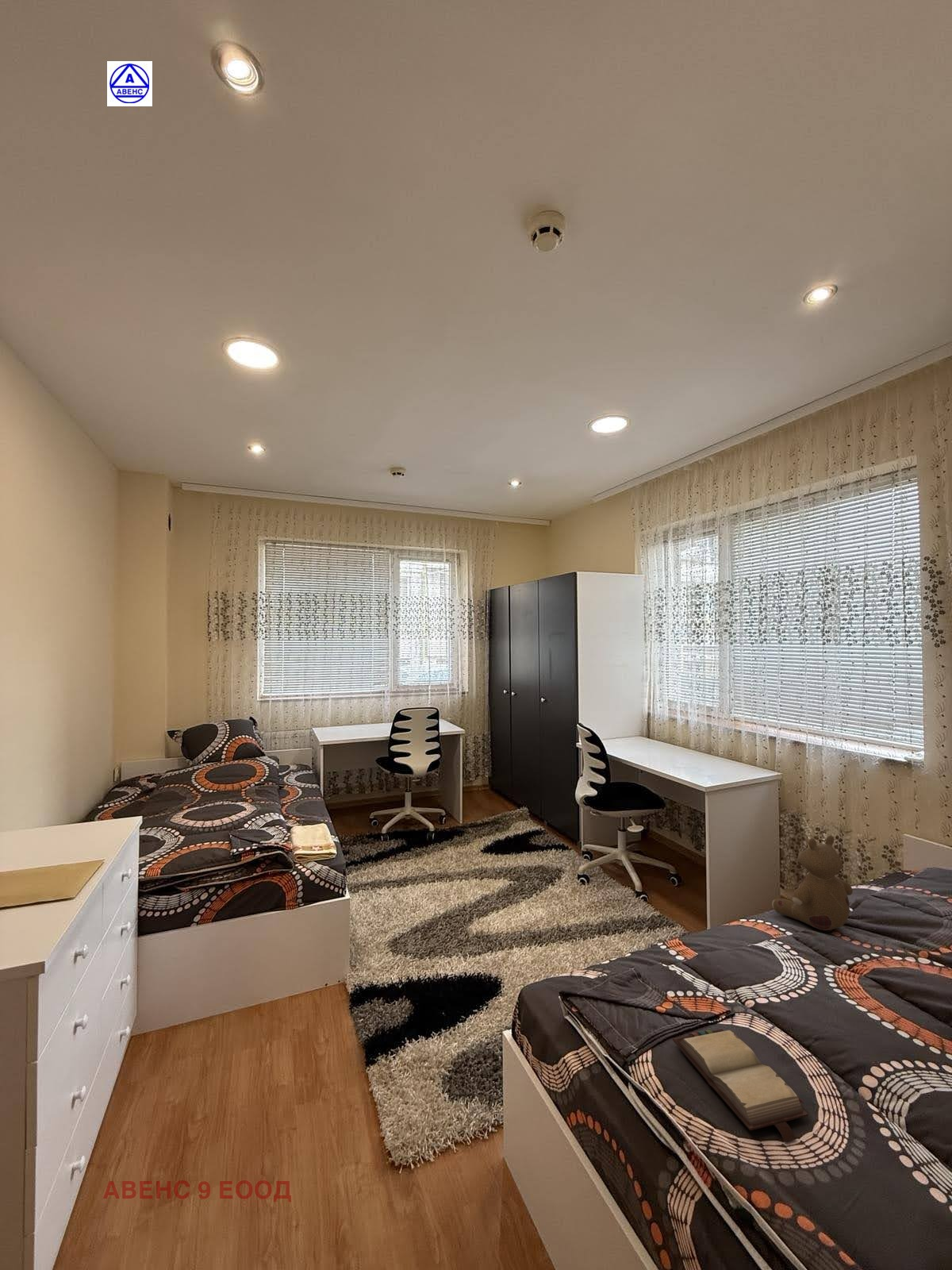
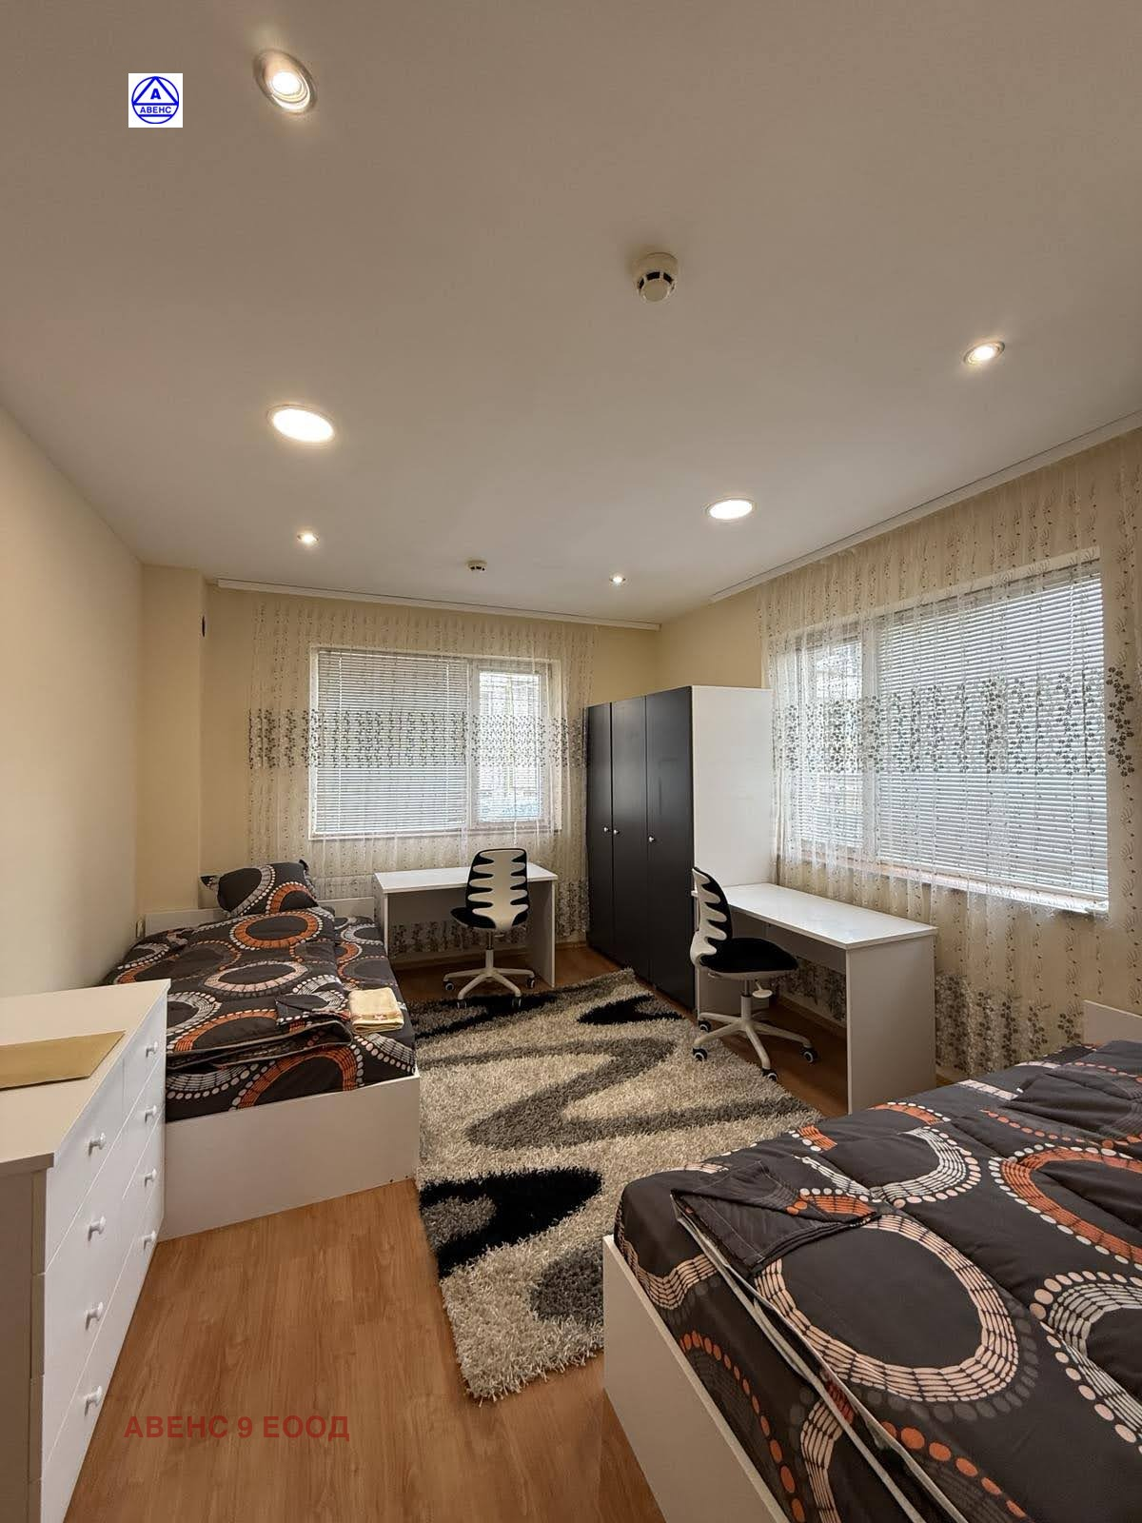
- hardback book [672,1028,808,1143]
- stuffed bear [771,834,854,931]
